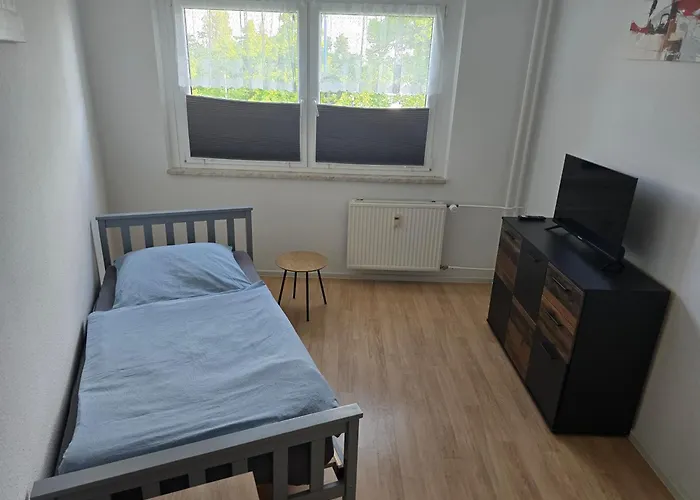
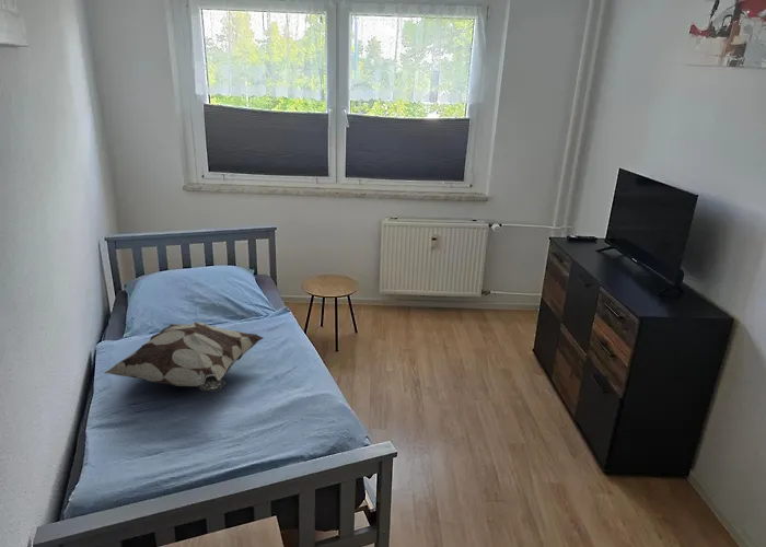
+ decorative pillow [103,322,265,393]
